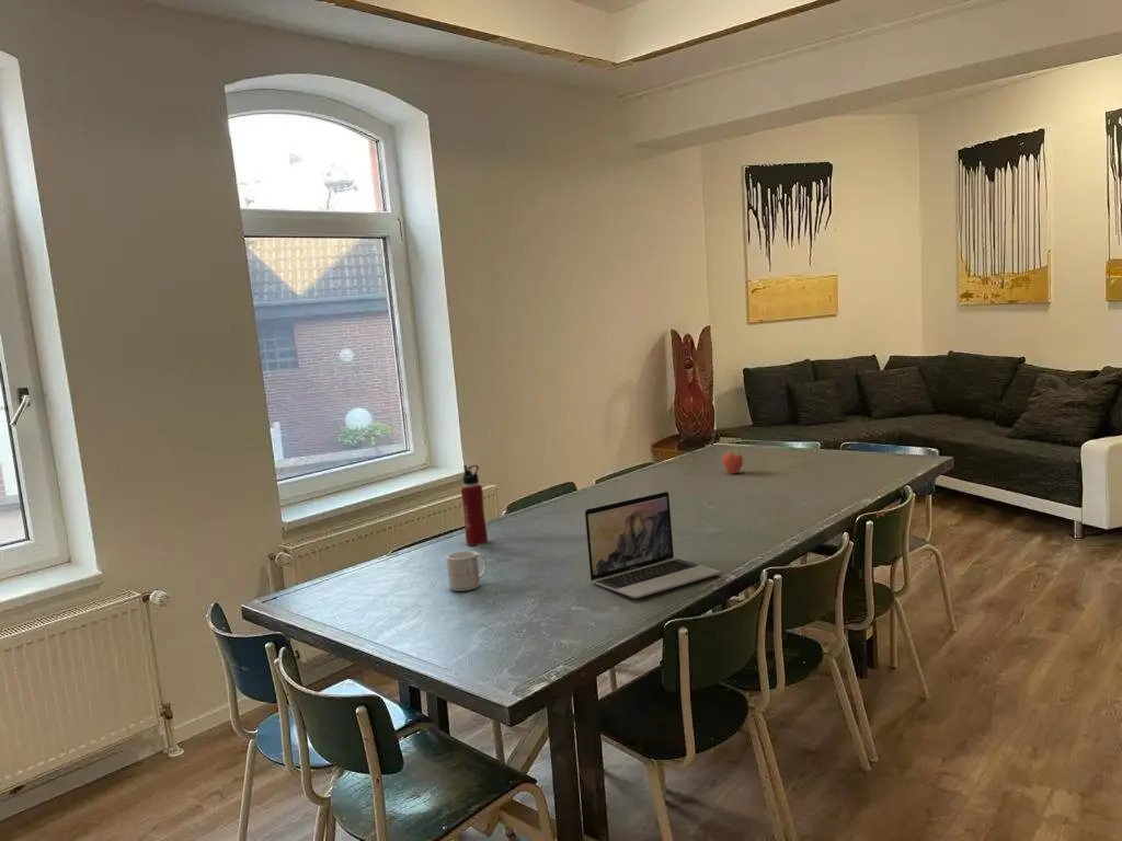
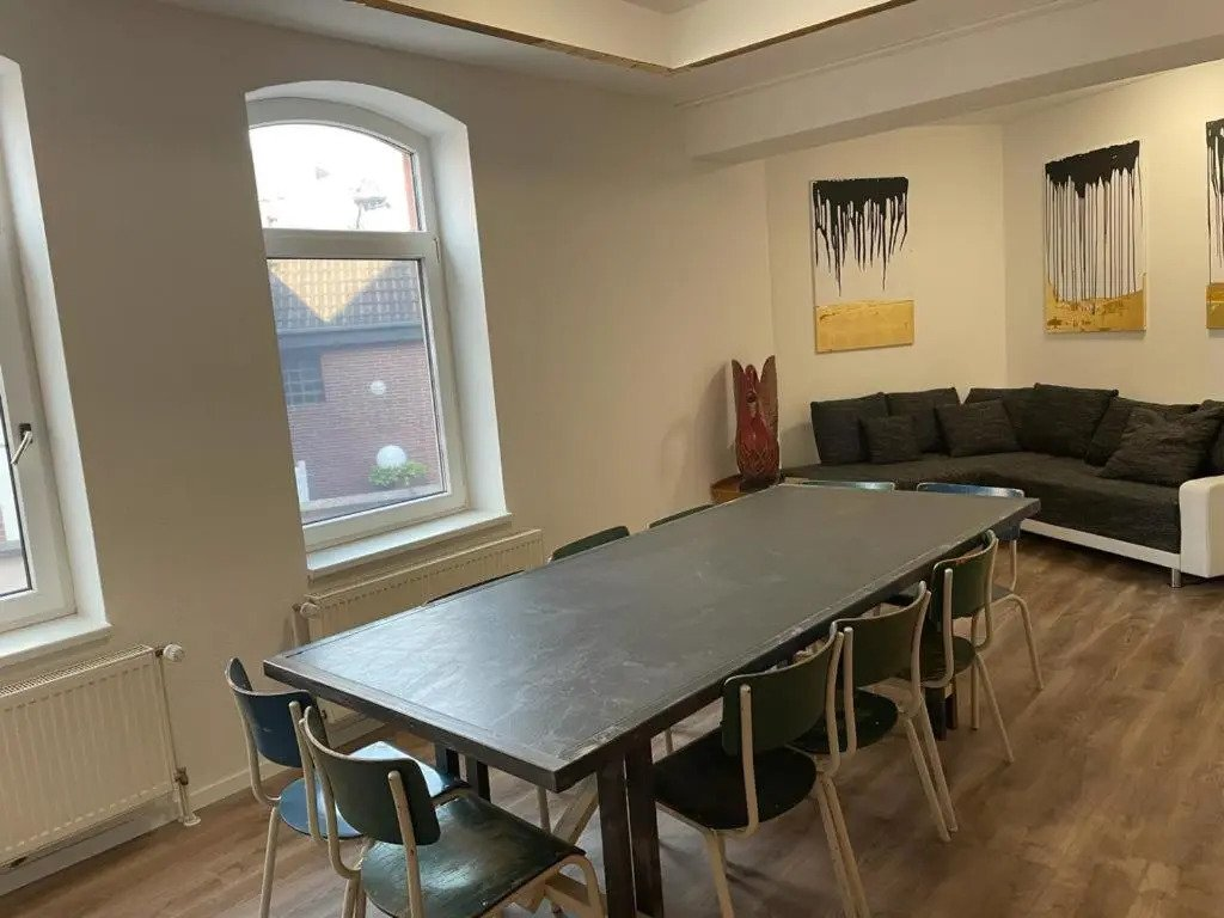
- laptop [584,491,721,599]
- fruit [721,449,744,475]
- mug [445,550,489,592]
- water bottle [460,464,489,546]
